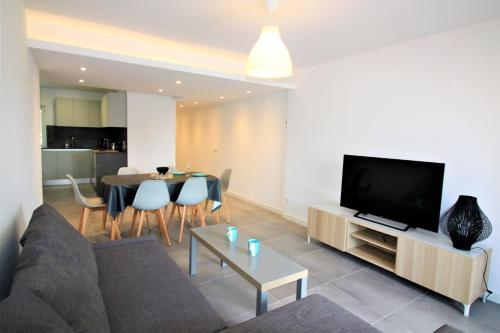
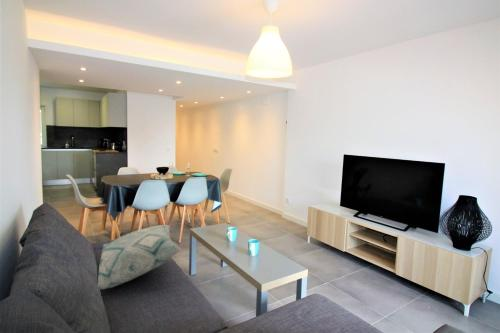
+ decorative pillow [96,224,182,290]
